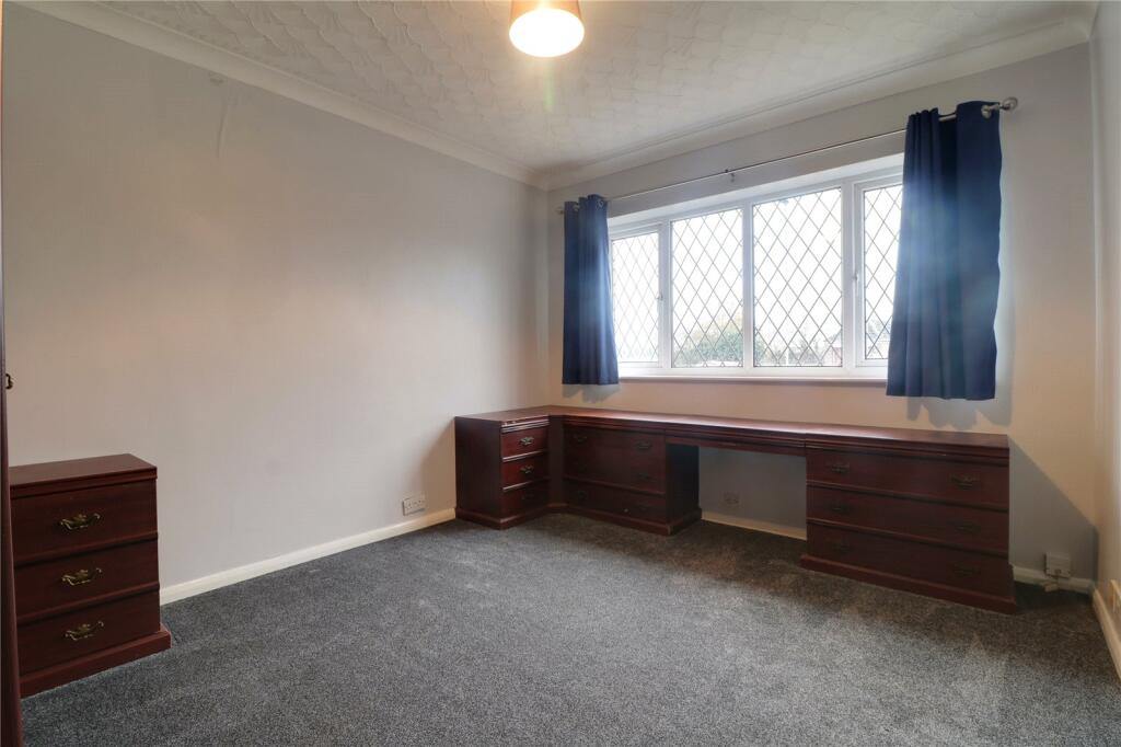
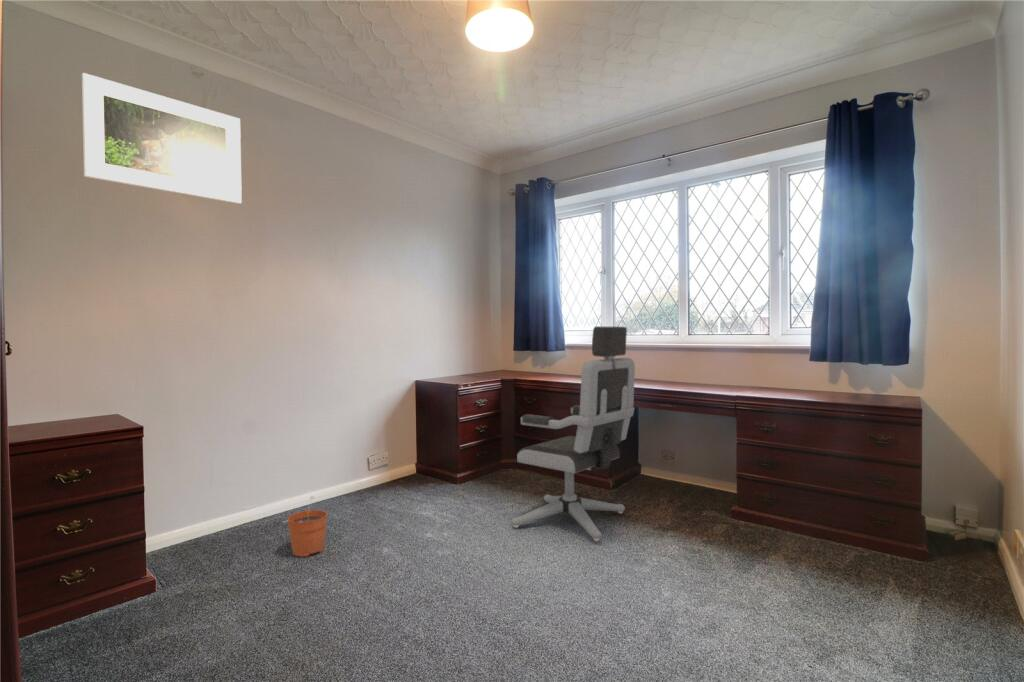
+ office chair [510,325,636,542]
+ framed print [81,72,243,205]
+ plant pot [287,496,328,558]
